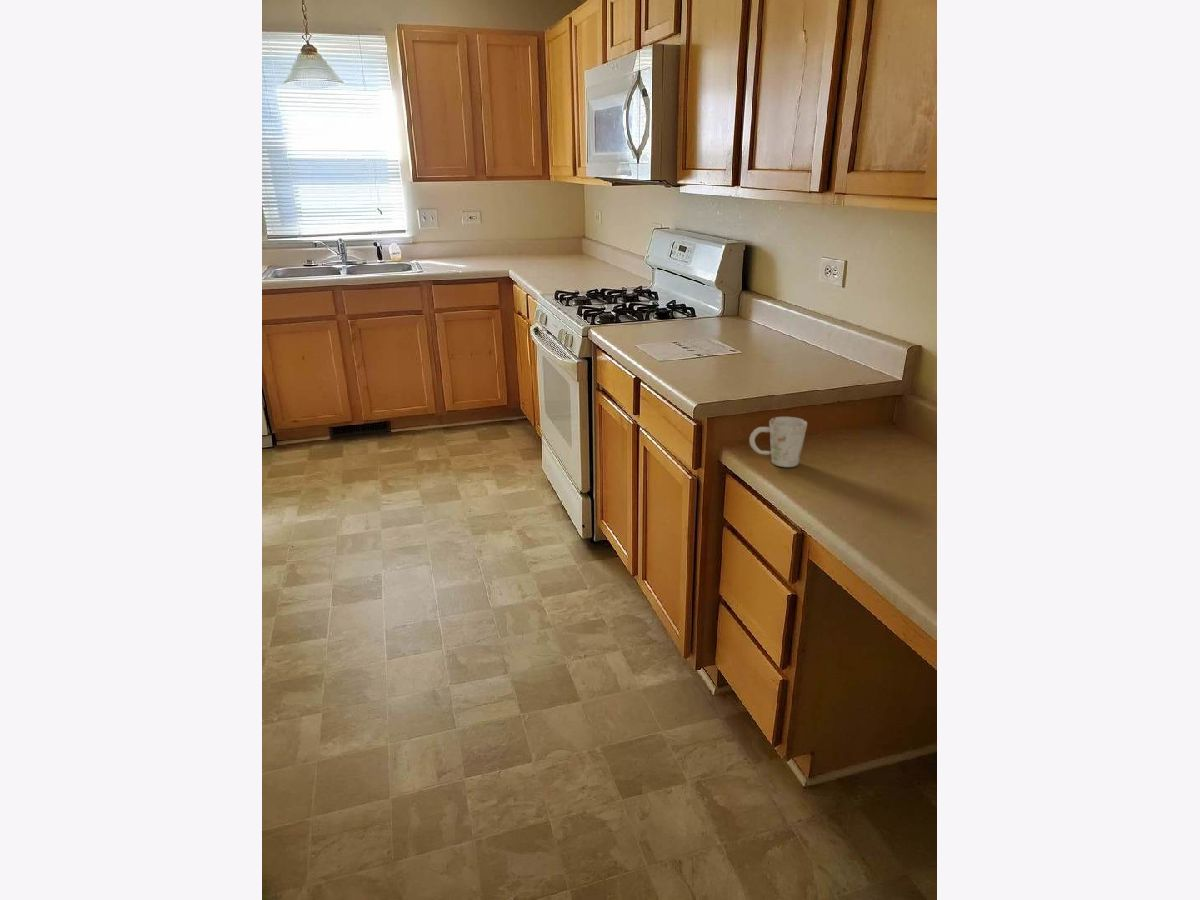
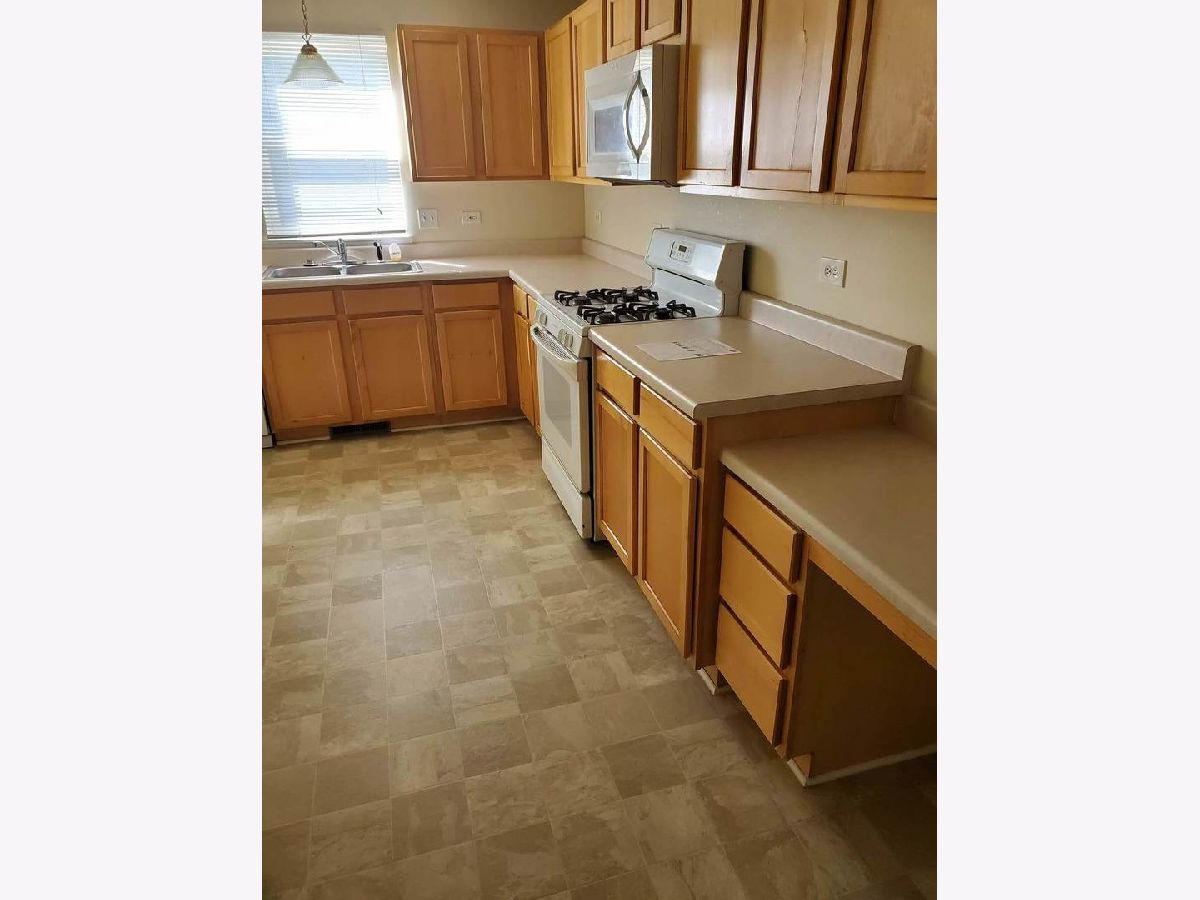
- mug [748,416,808,468]
